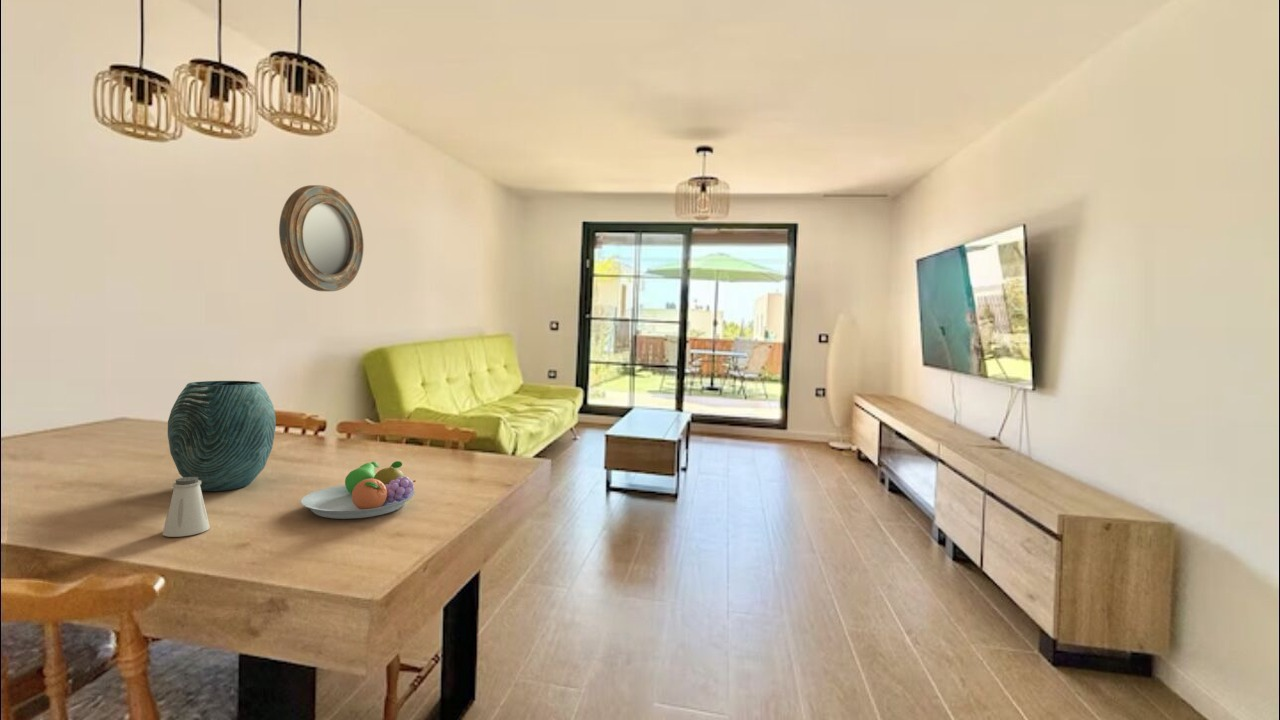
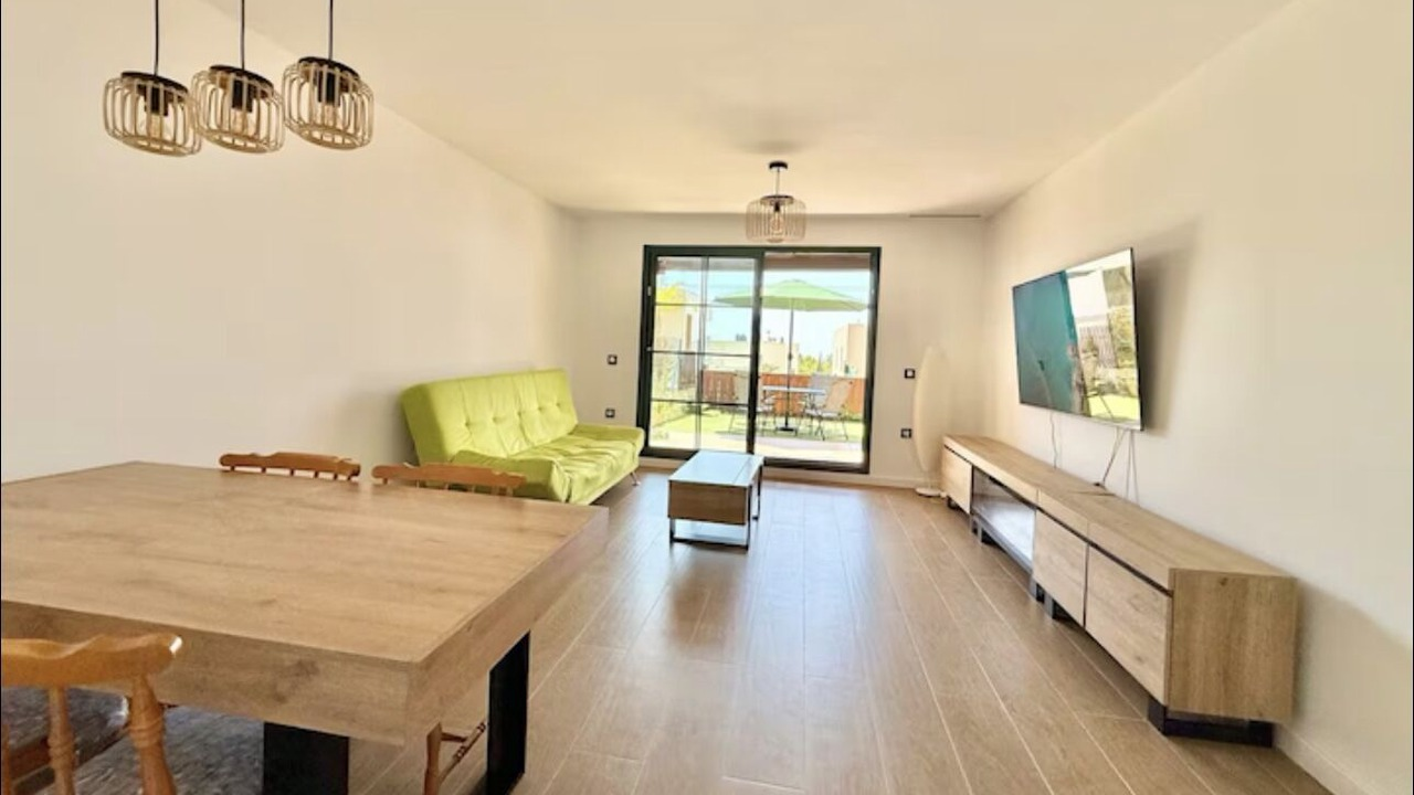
- vase [167,380,277,492]
- saltshaker [162,477,210,538]
- fruit bowl [300,460,417,520]
- home mirror [278,184,365,292]
